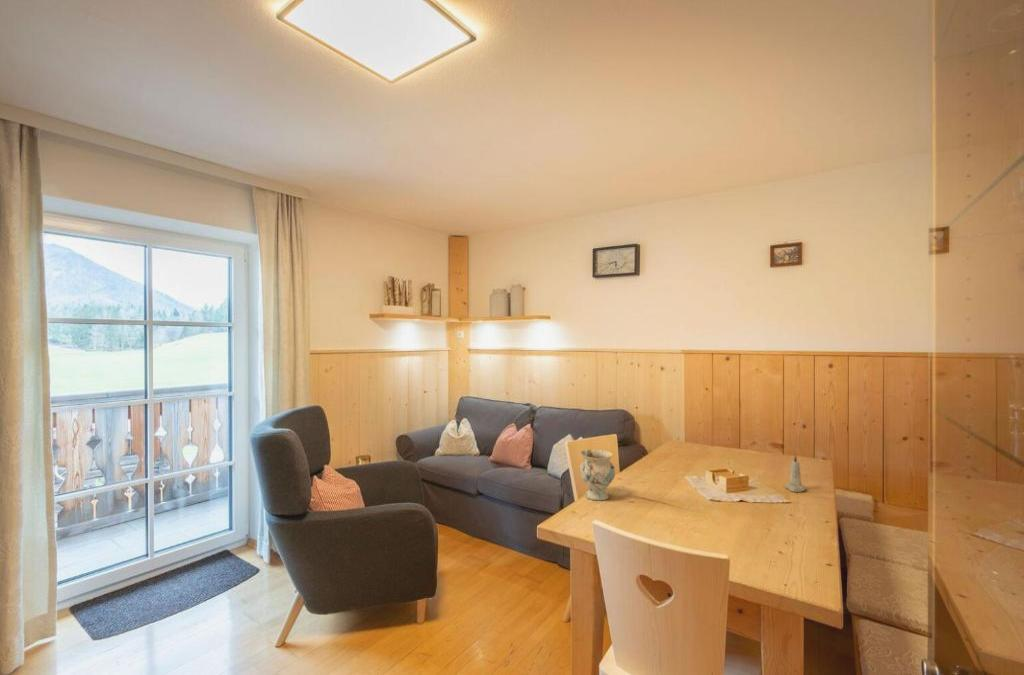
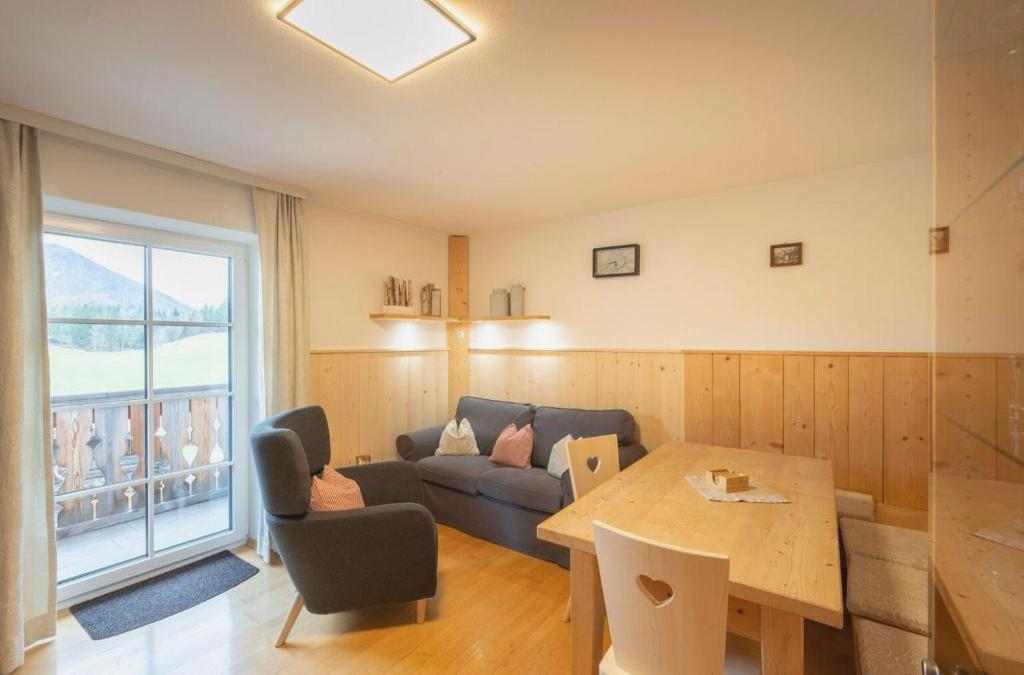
- candle [785,454,807,493]
- vase [579,448,616,502]
